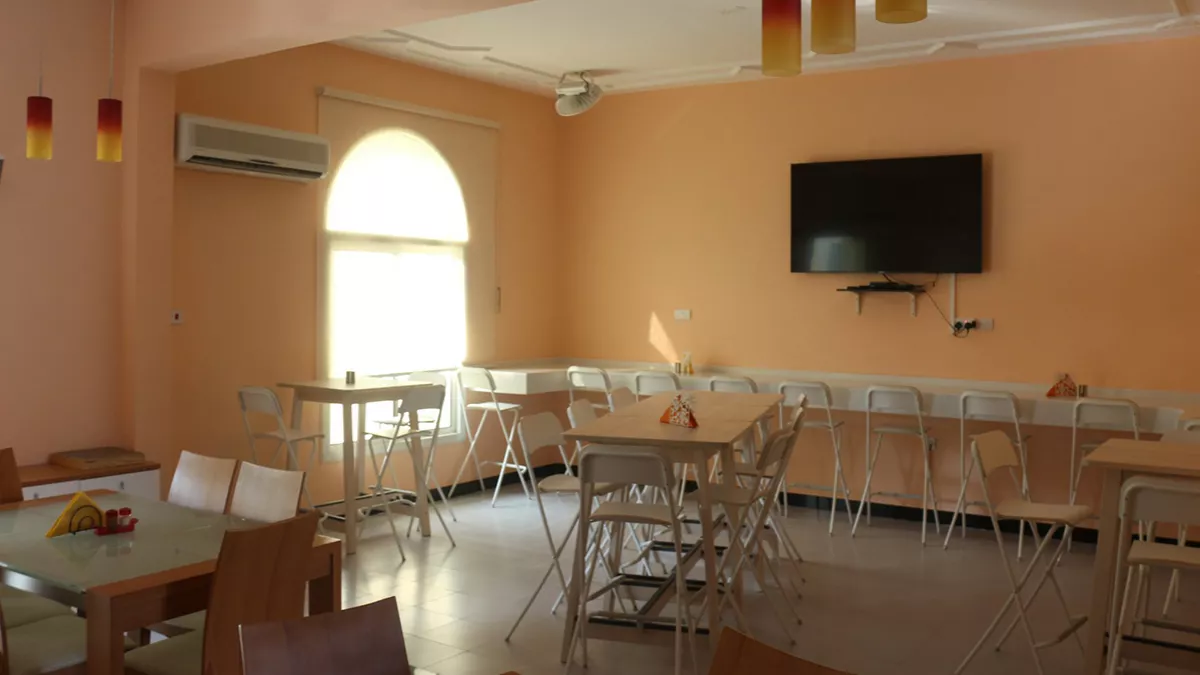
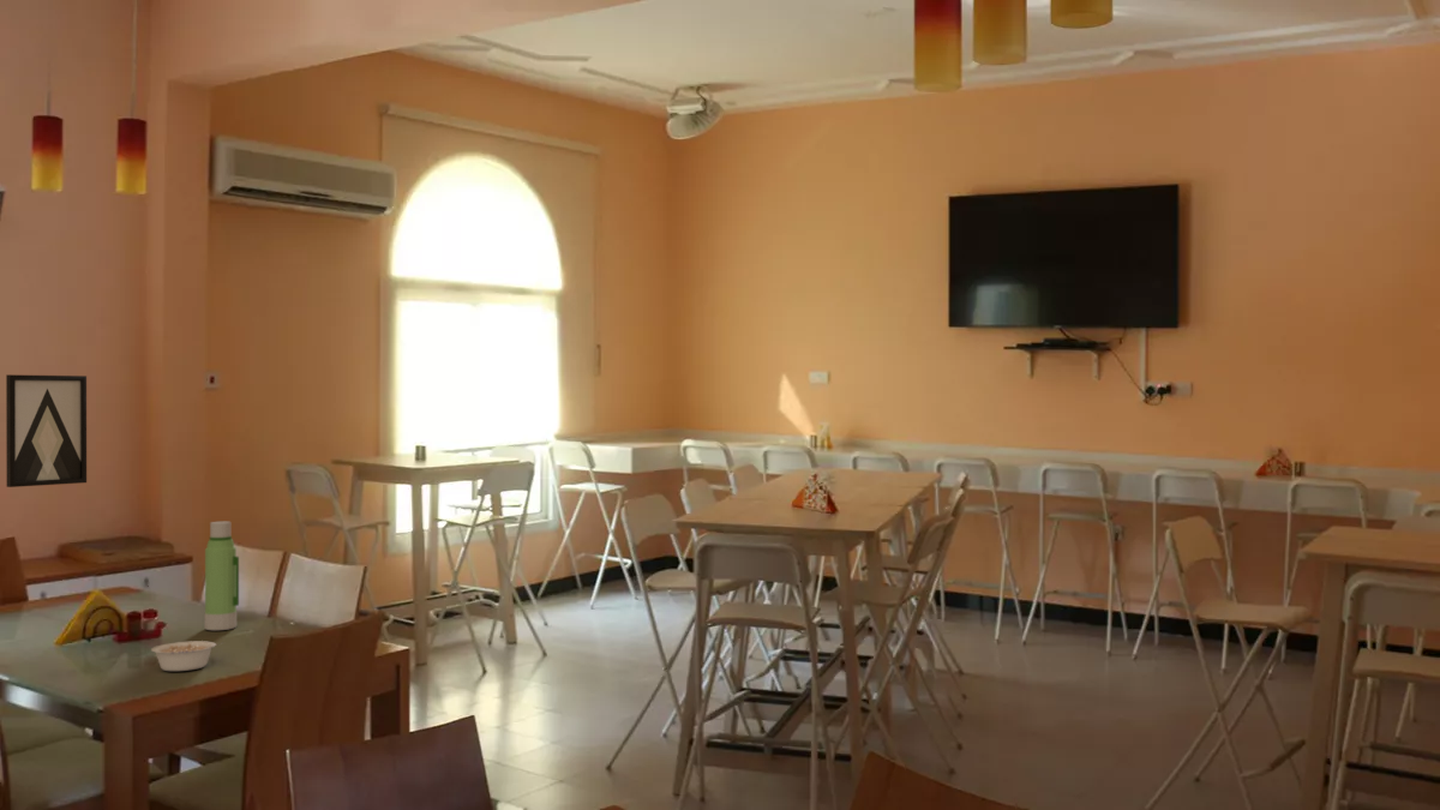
+ wall art [5,373,88,488]
+ water bottle [204,521,240,631]
+ legume [150,640,226,672]
